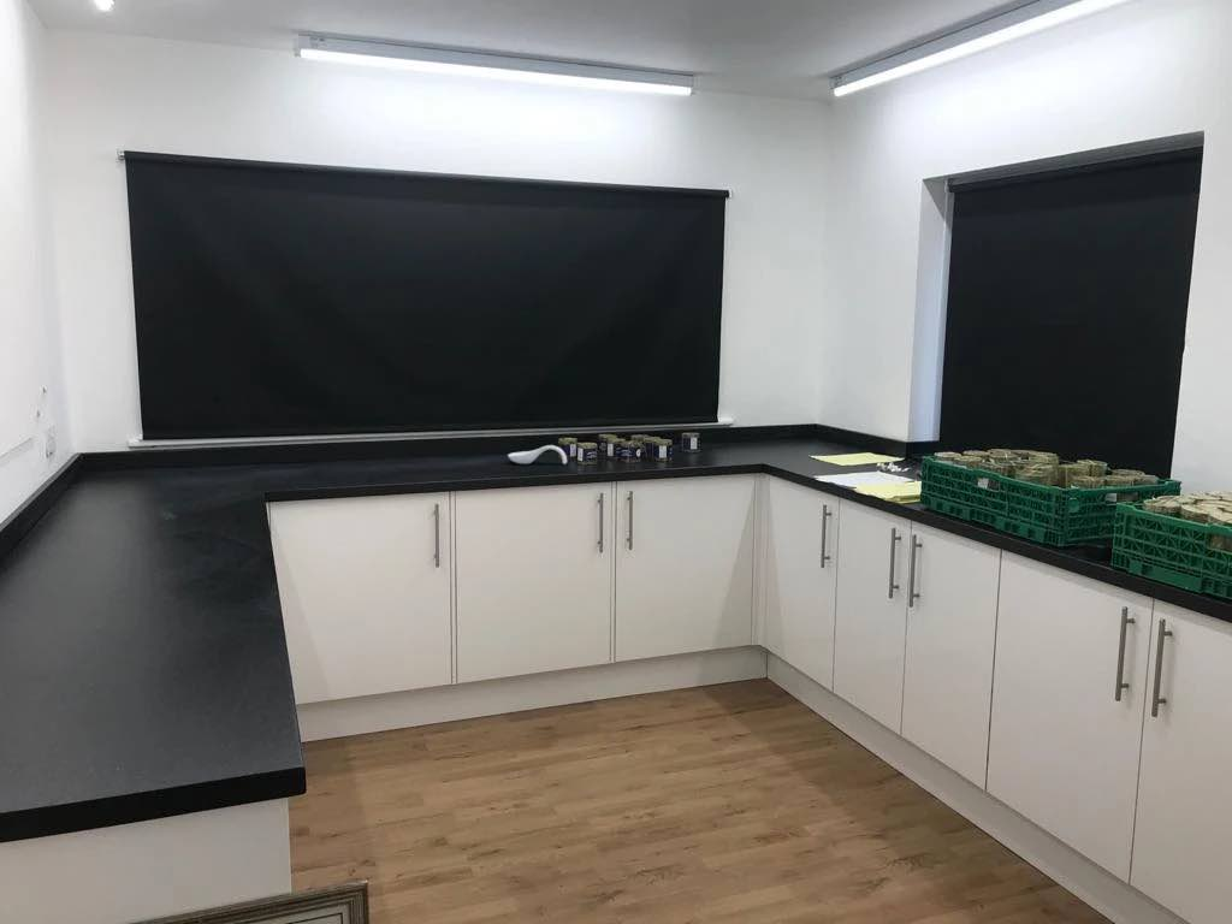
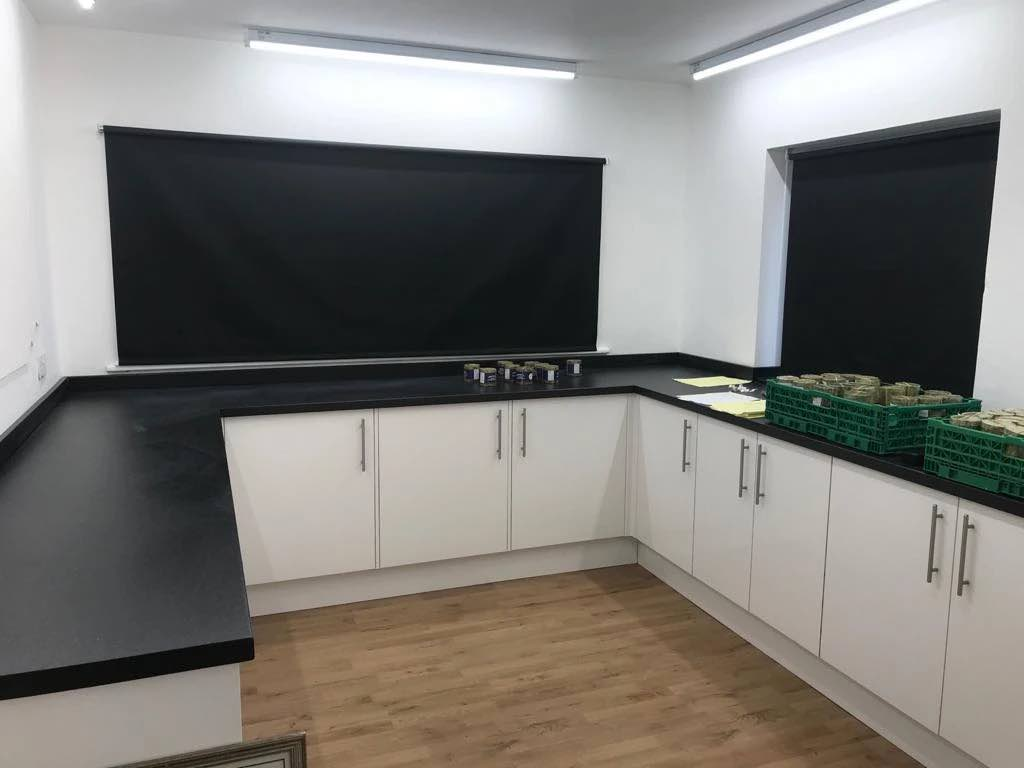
- spoon rest [507,444,568,466]
